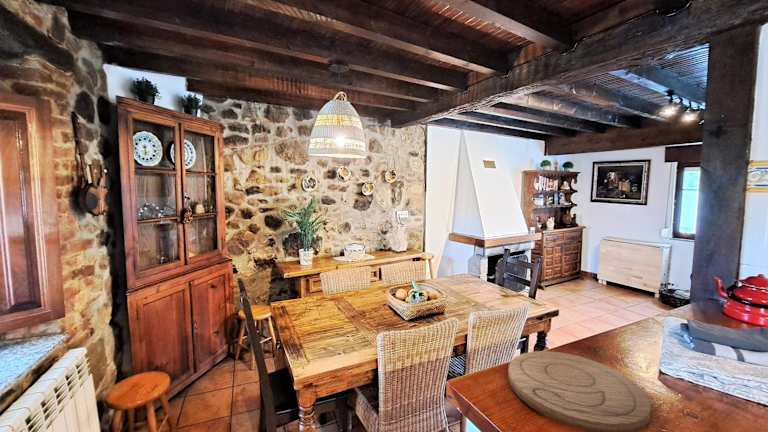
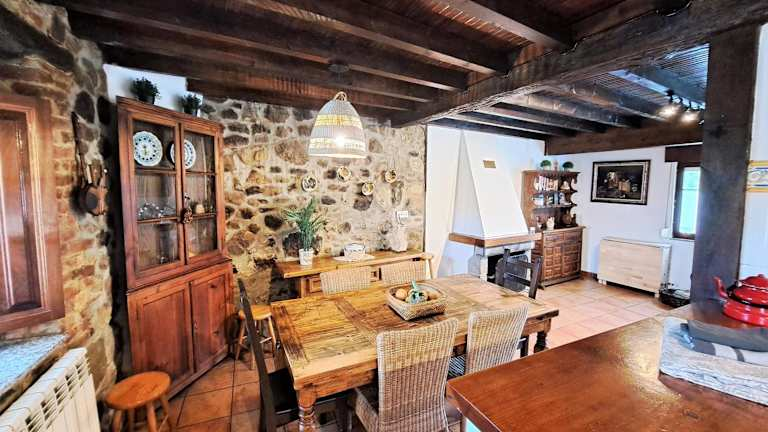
- cutting board [507,350,652,432]
